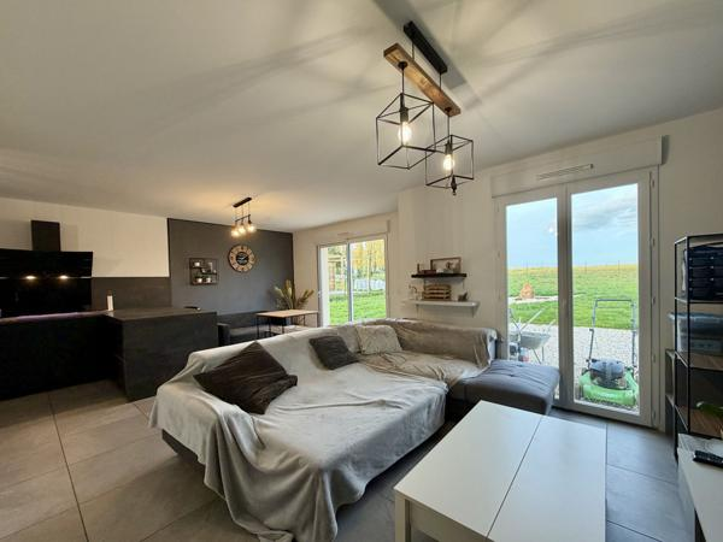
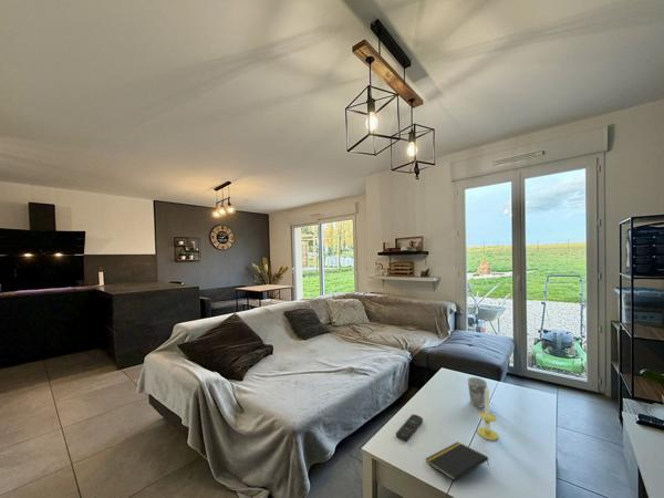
+ notepad [425,440,490,481]
+ remote control [395,414,424,442]
+ cup [467,376,488,408]
+ candle [476,385,499,442]
